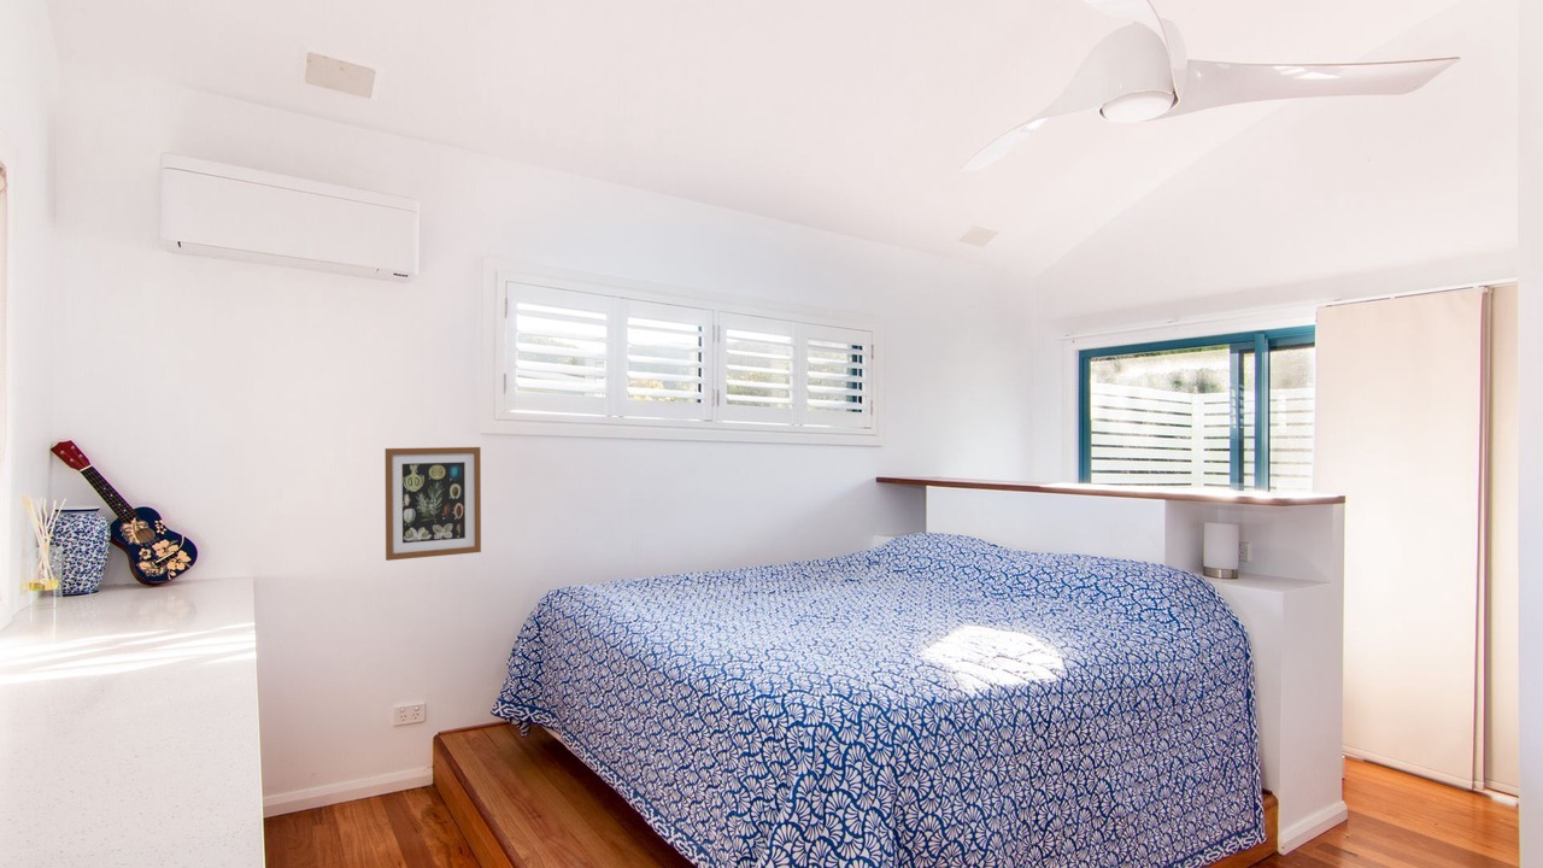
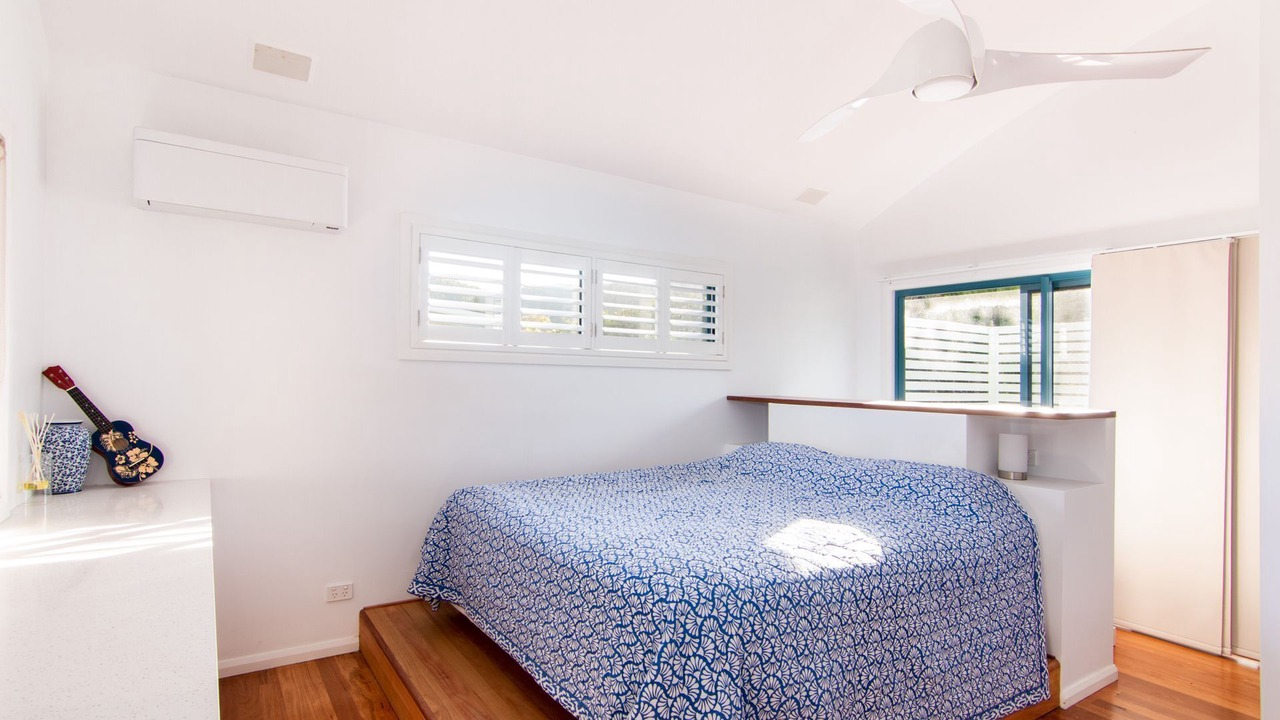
- wall art [383,446,482,562]
